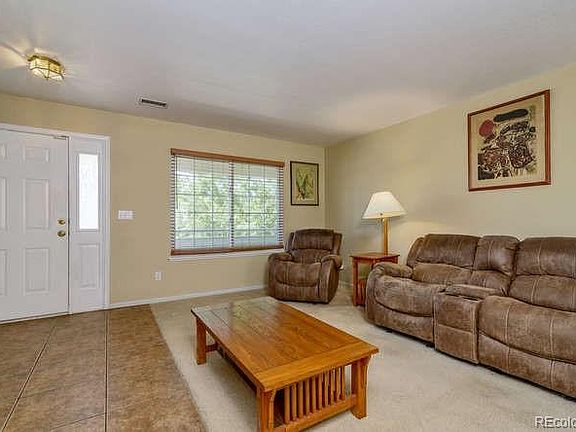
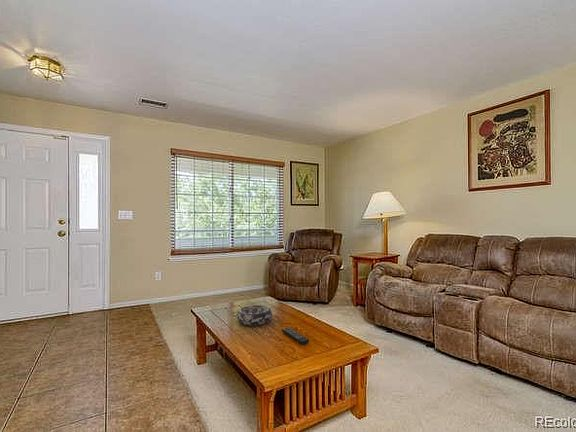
+ decorative bowl [235,304,273,327]
+ remote control [280,327,310,346]
